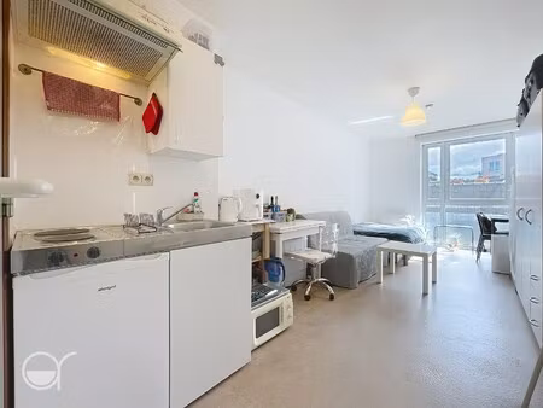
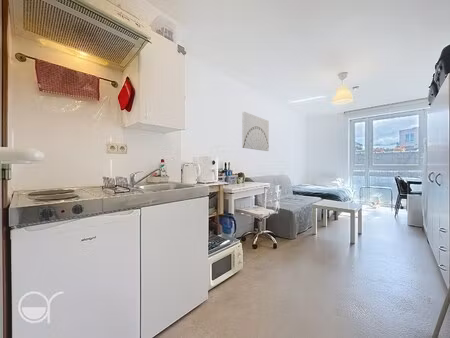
+ wall art [241,111,270,152]
